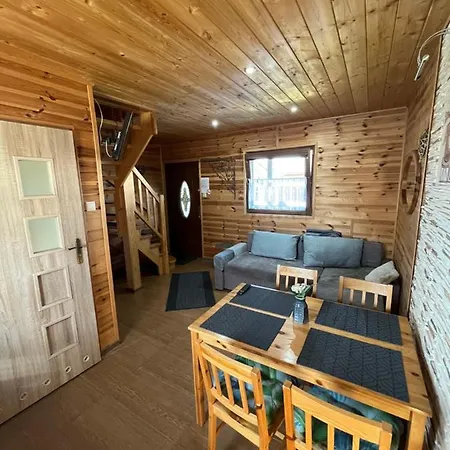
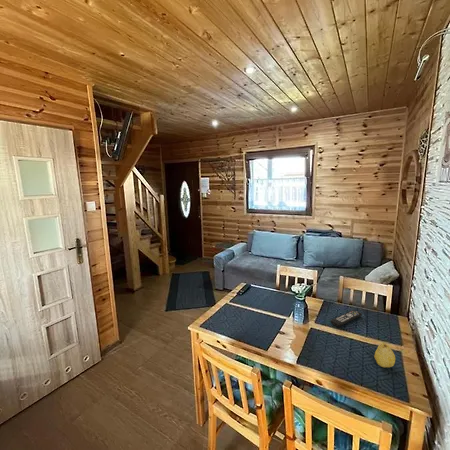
+ fruit [373,343,396,368]
+ remote control [330,309,363,328]
